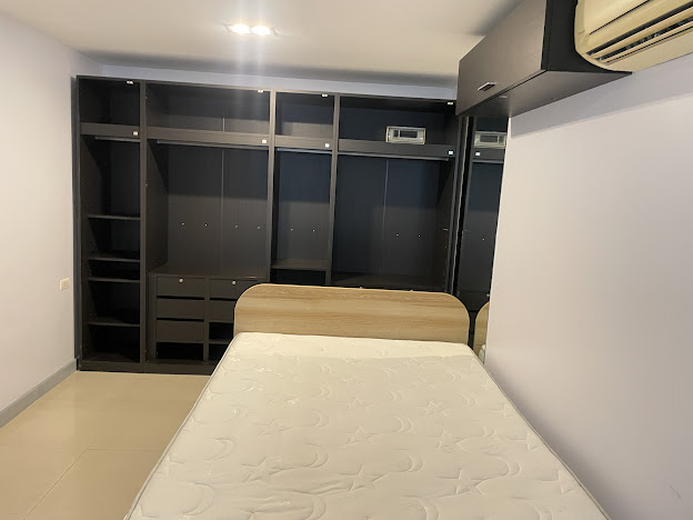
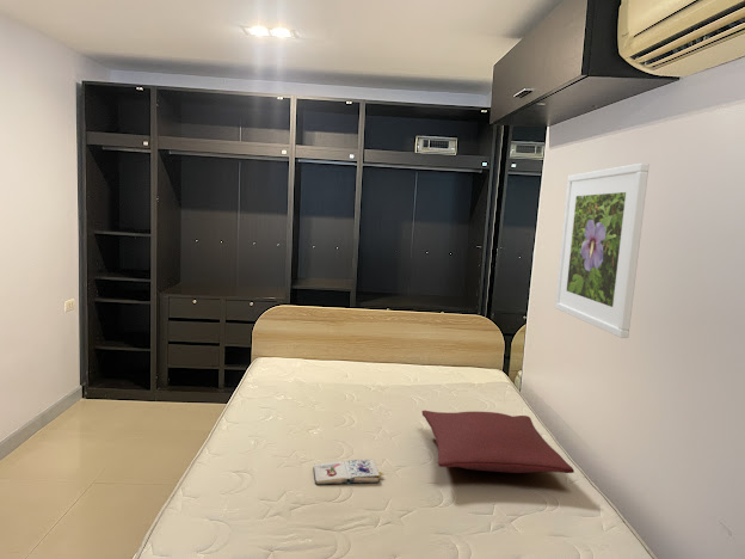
+ pillow [420,410,575,474]
+ paperback book [313,459,383,485]
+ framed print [554,162,651,339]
